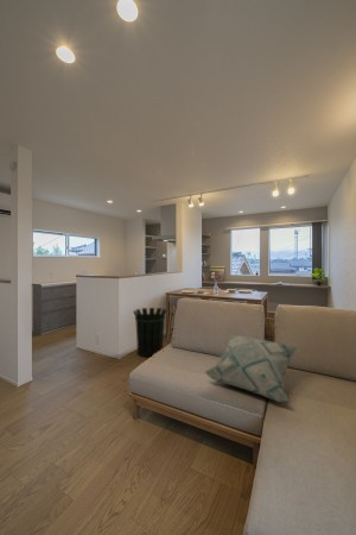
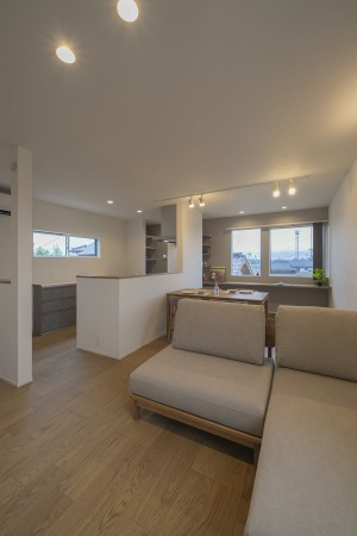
- waste bin [132,307,167,358]
- decorative pillow [204,334,299,403]
